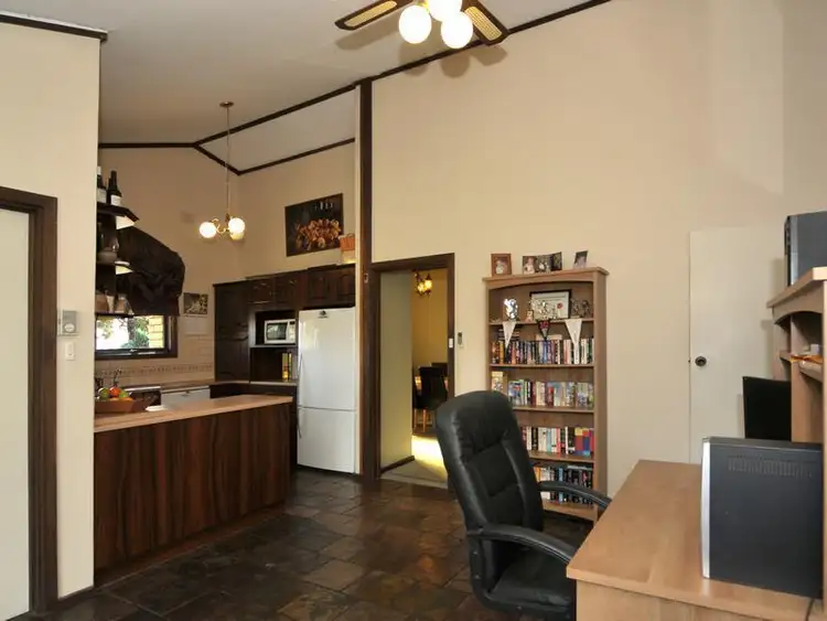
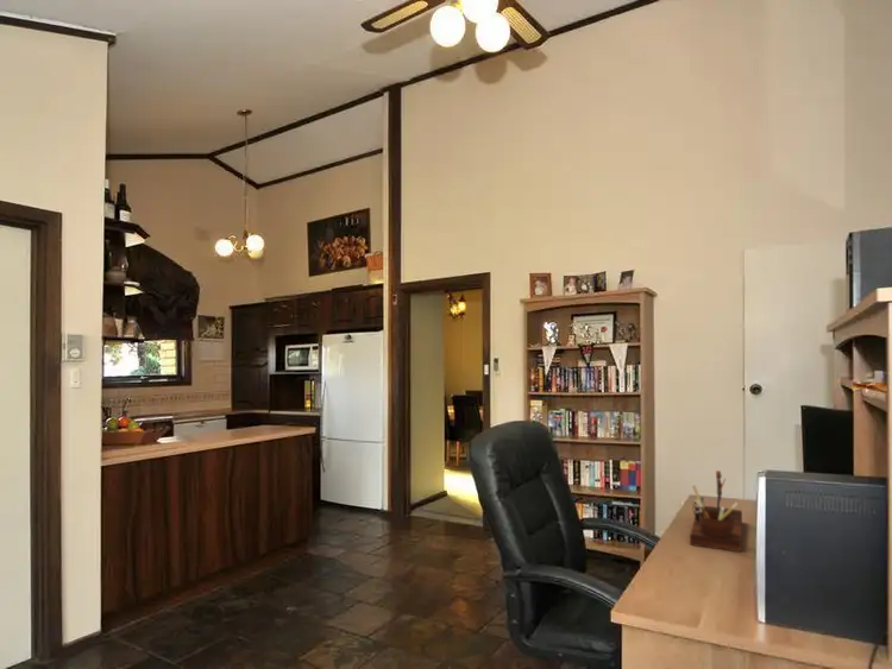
+ desk organizer [689,469,743,553]
